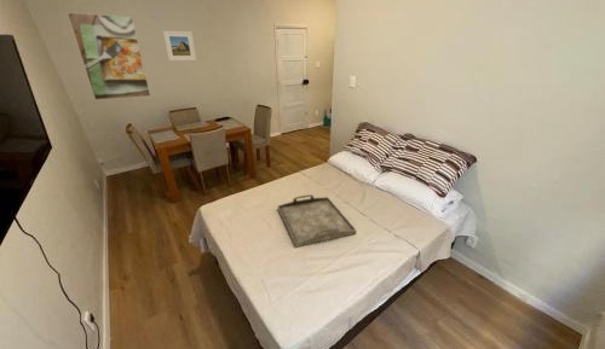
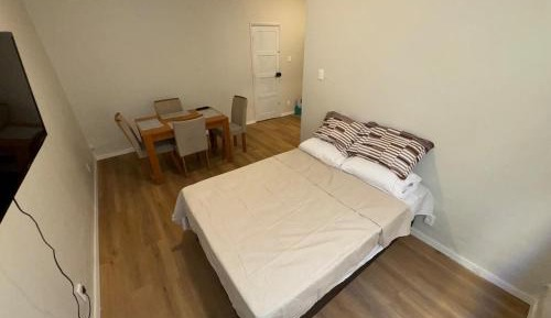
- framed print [162,30,197,62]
- serving tray [277,193,357,249]
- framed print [65,11,151,101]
